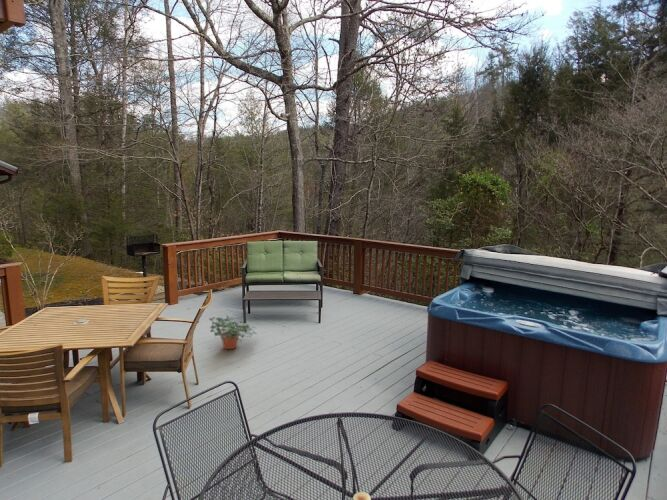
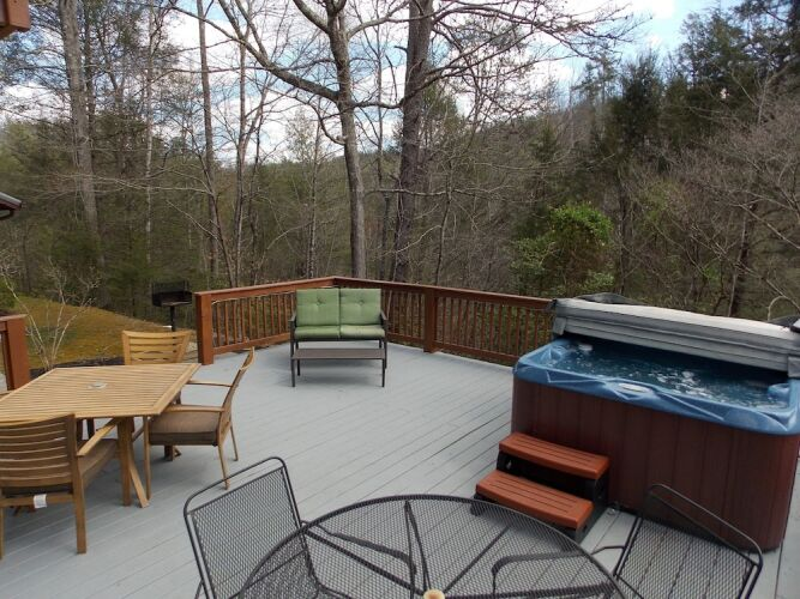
- potted plant [208,315,258,350]
